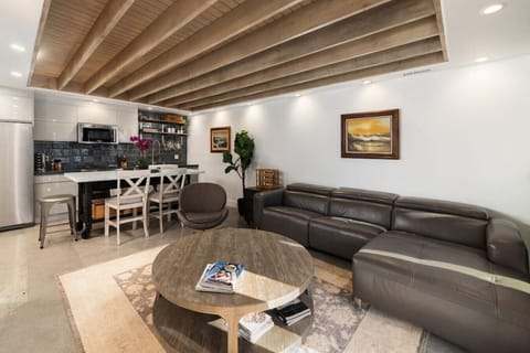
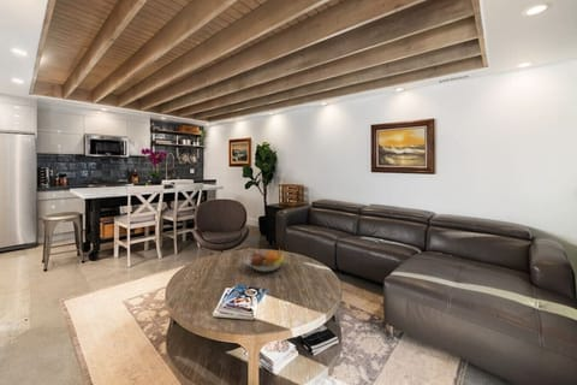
+ fruit bowl [244,249,288,273]
